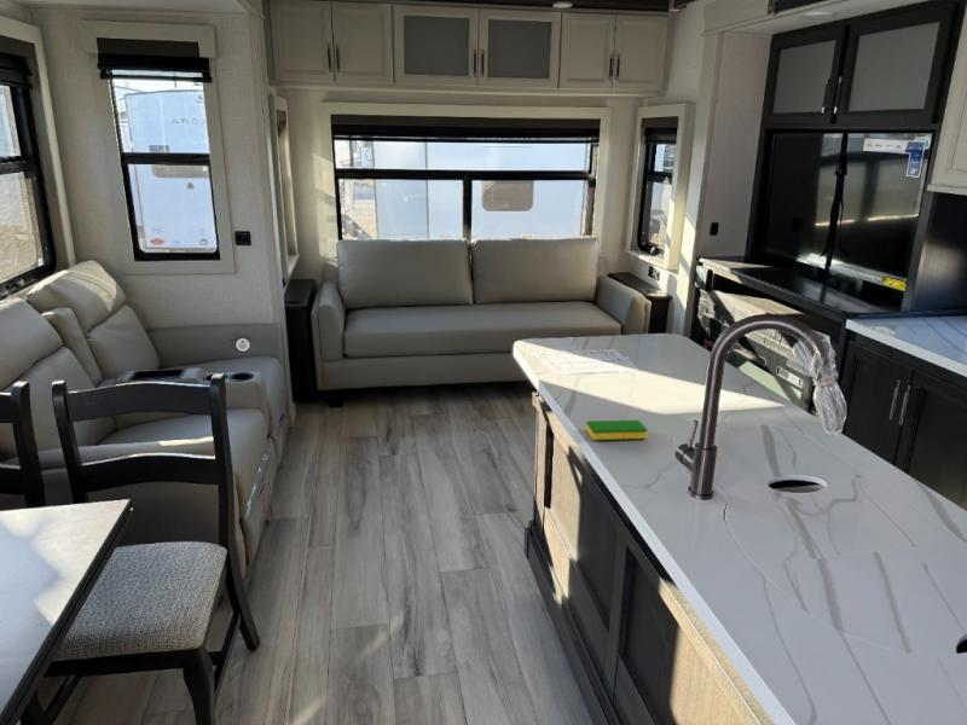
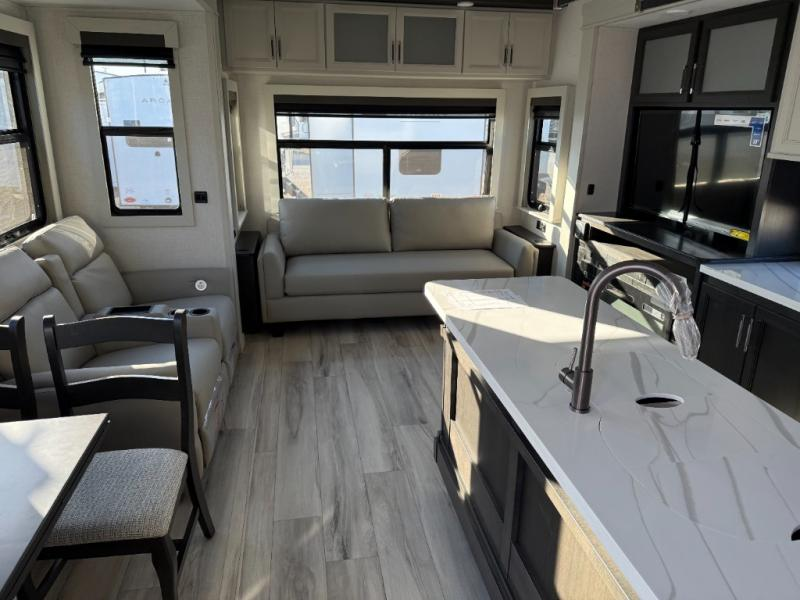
- dish sponge [585,419,649,441]
